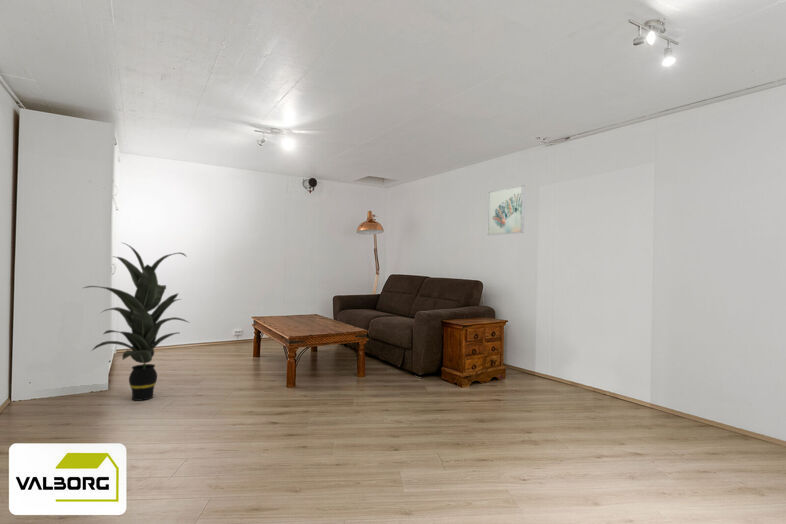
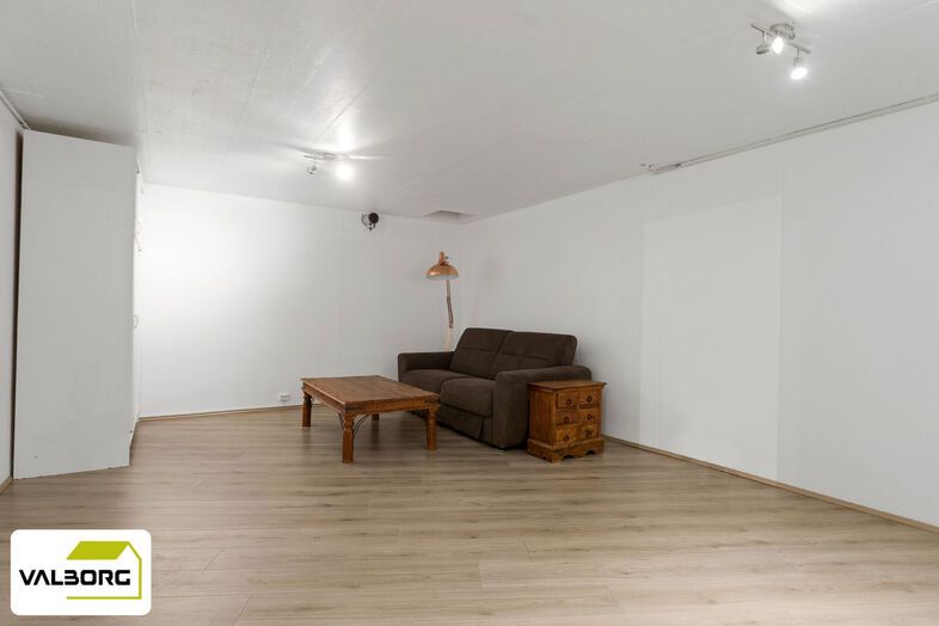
- wall art [486,184,526,236]
- indoor plant [83,241,191,402]
